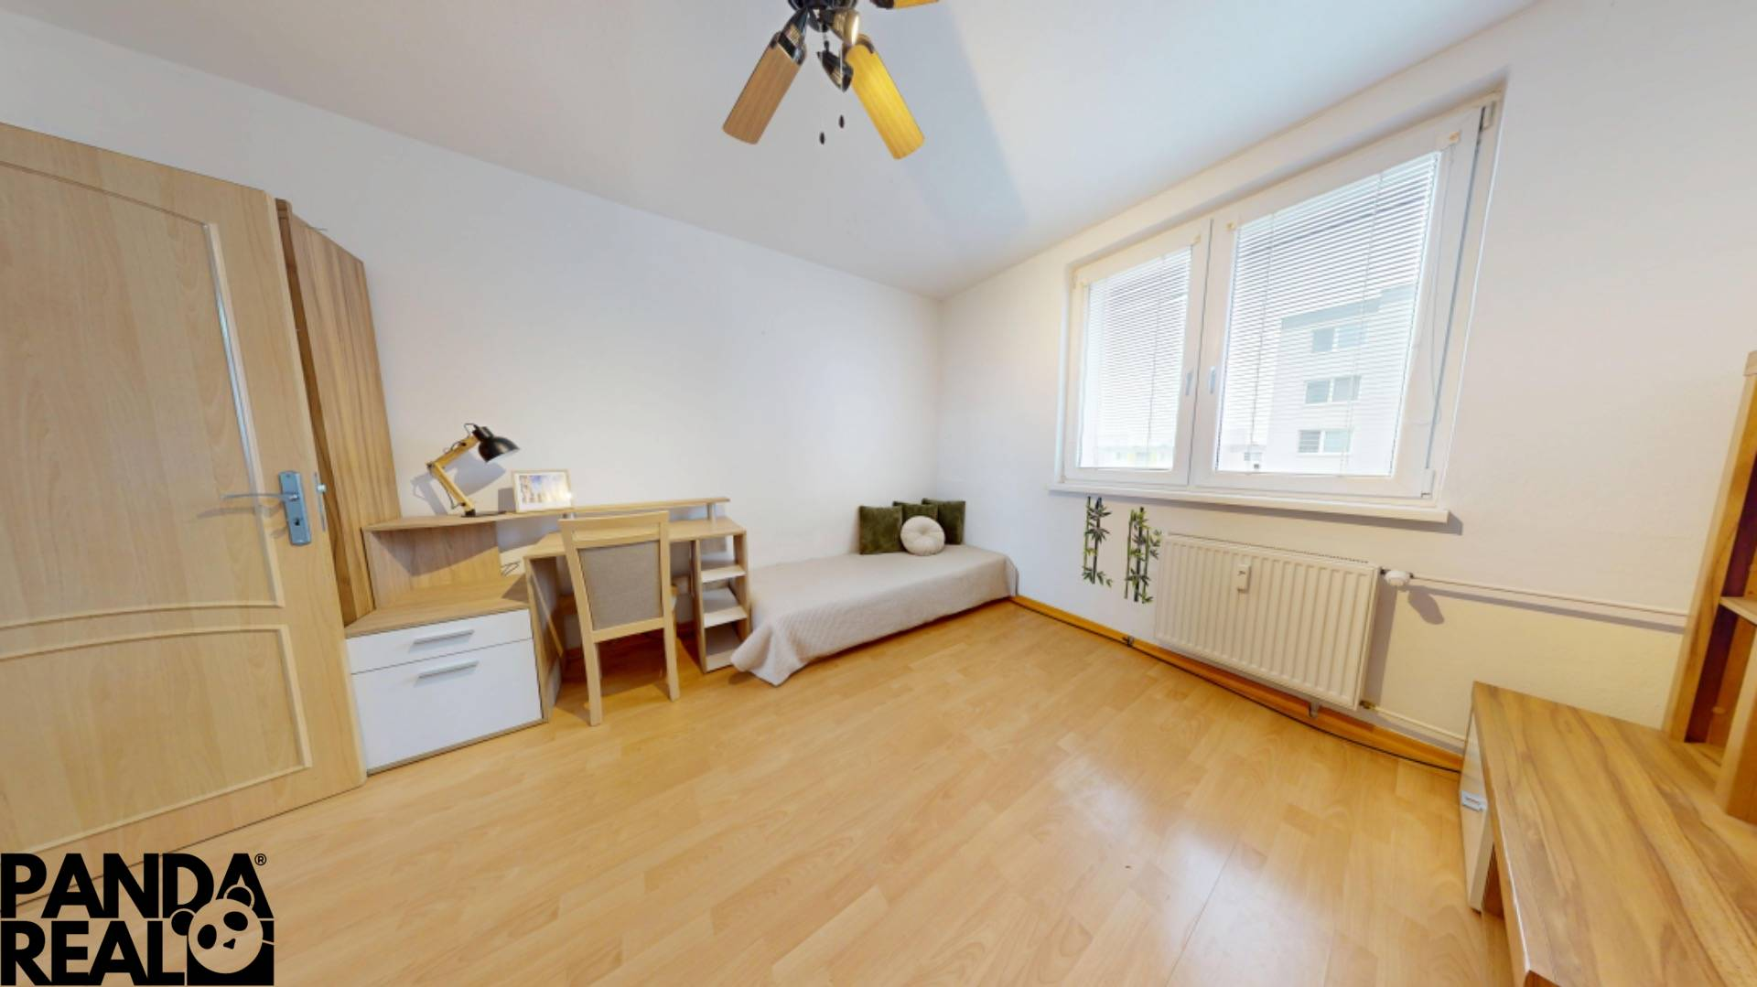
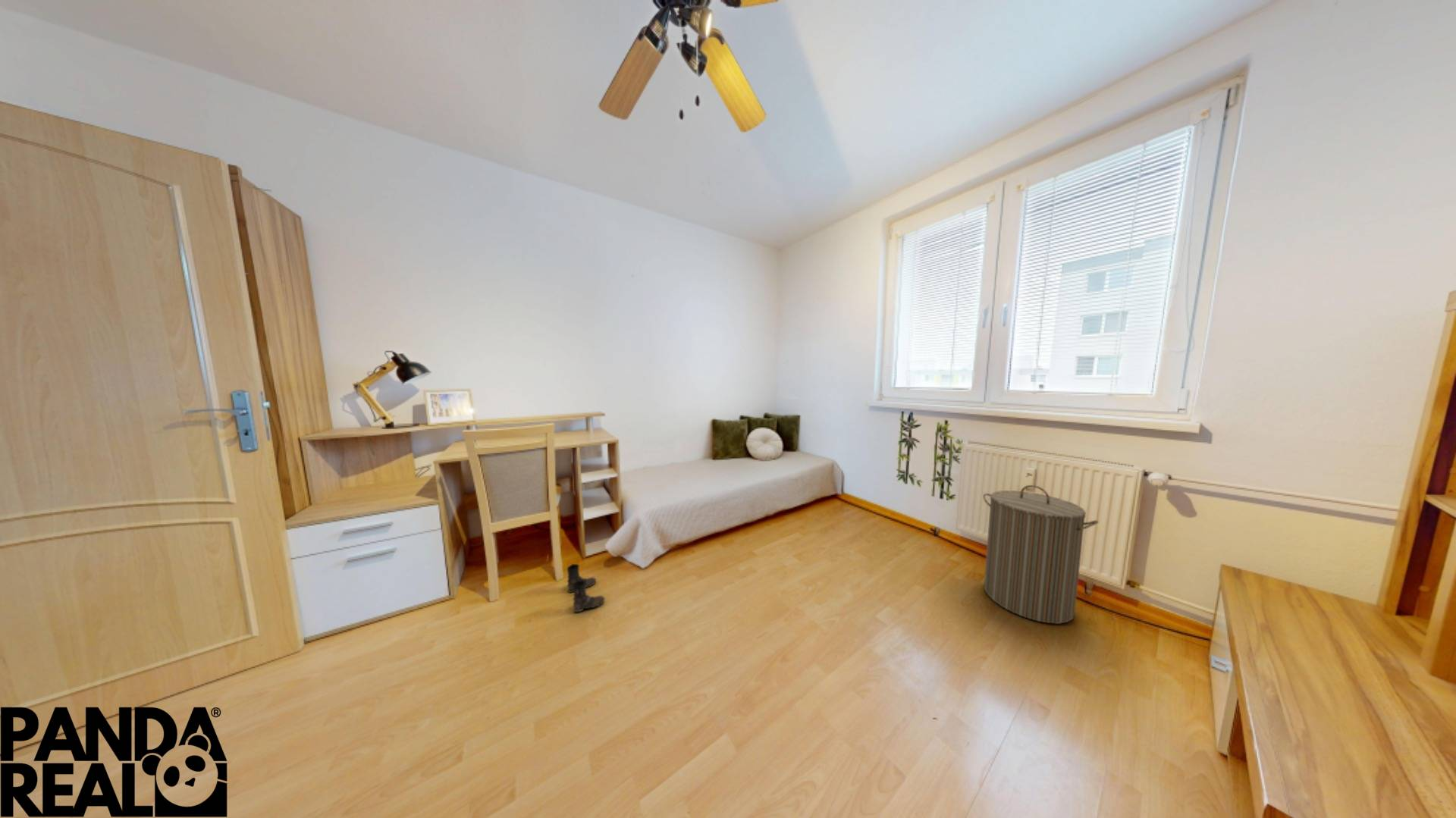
+ laundry hamper [982,484,1100,625]
+ boots [566,563,605,613]
